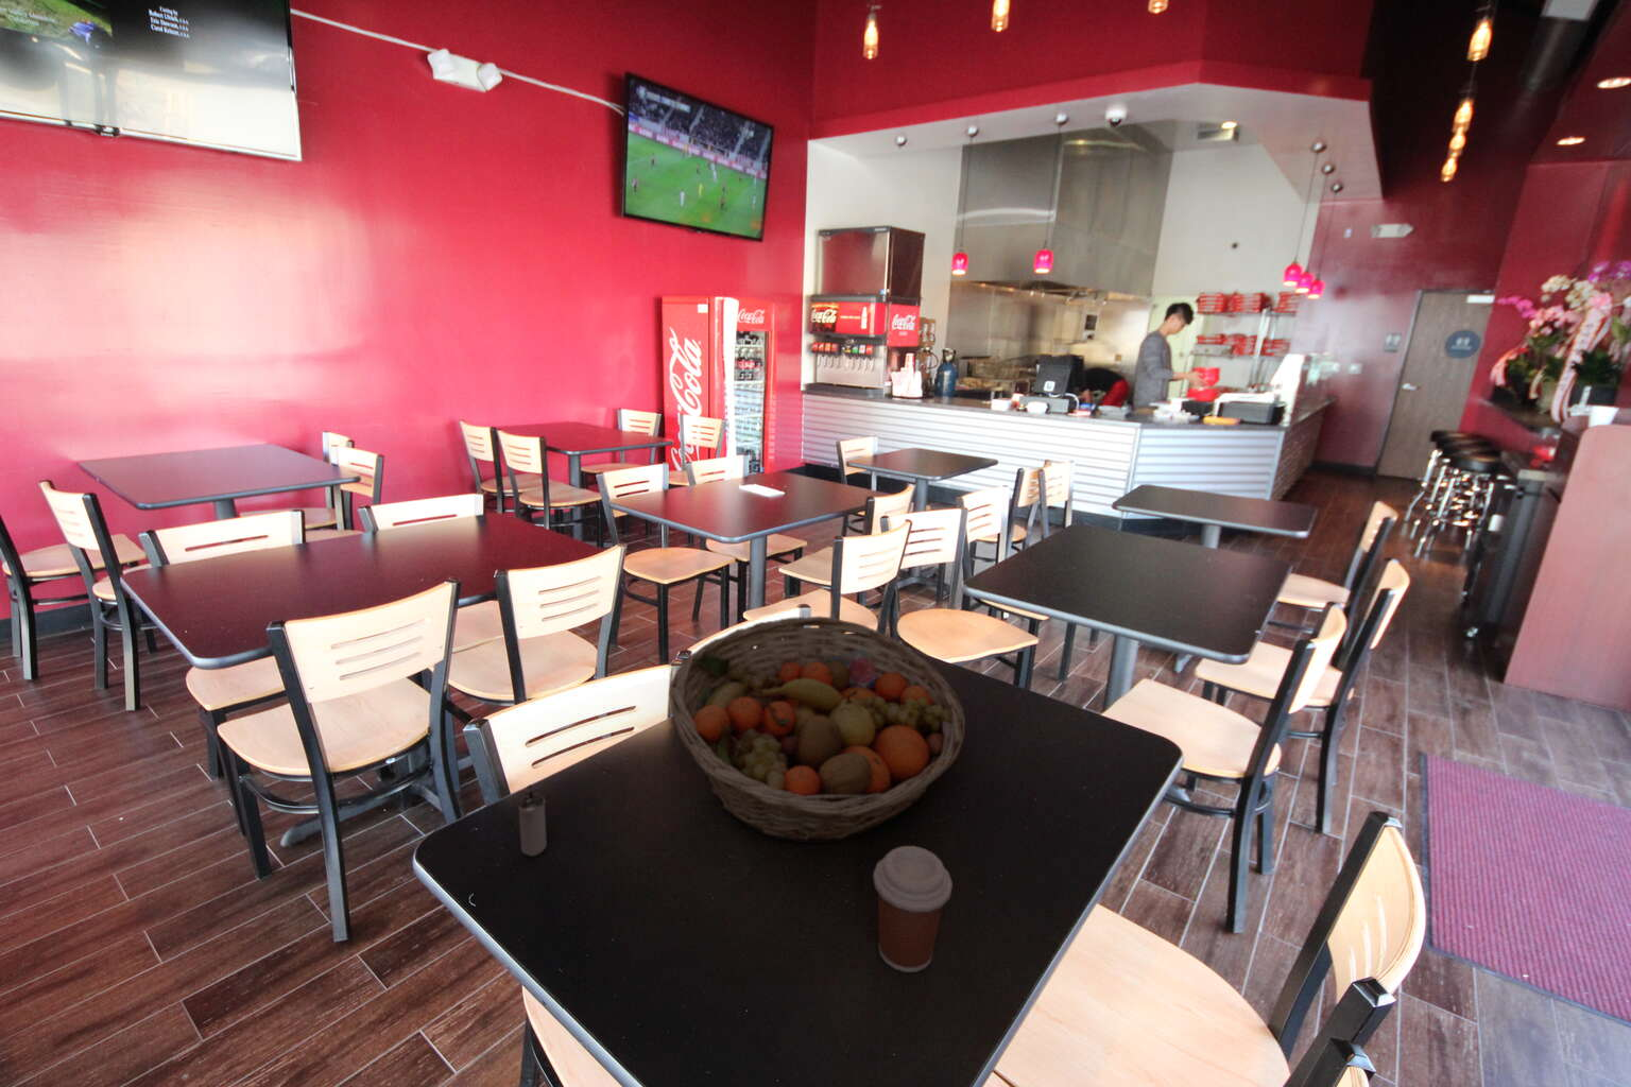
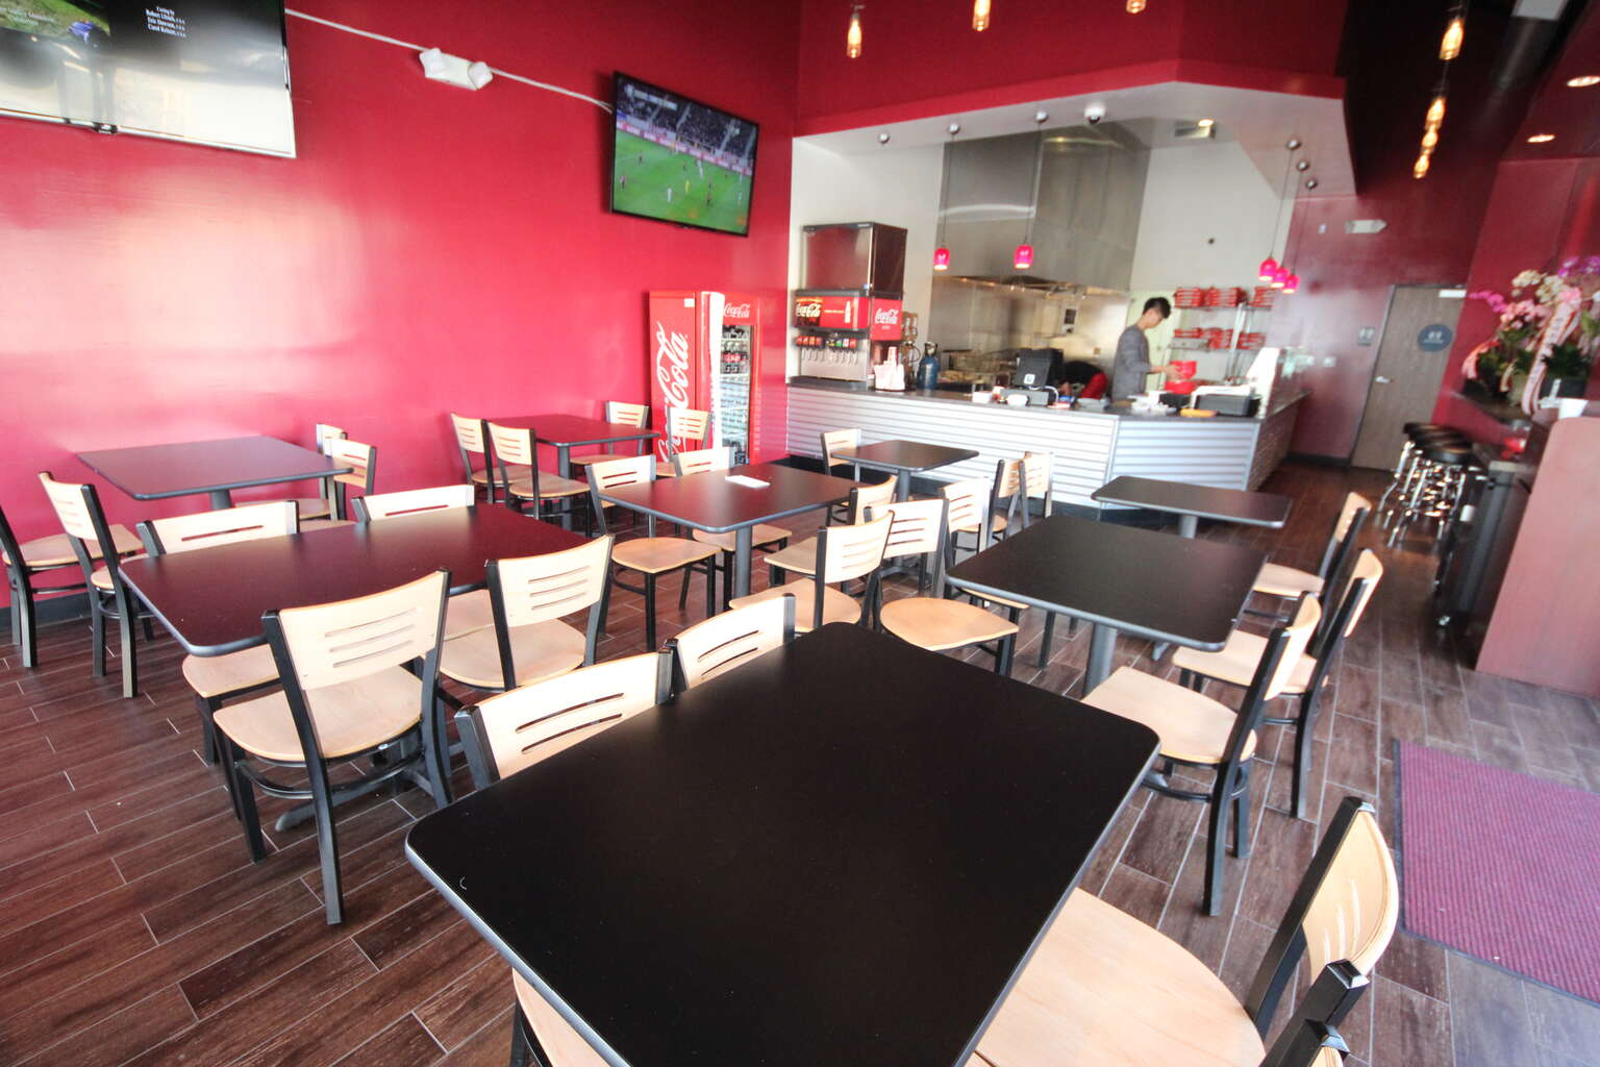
- fruit basket [667,615,966,844]
- coffee cup [871,846,954,973]
- shaker [517,784,547,856]
